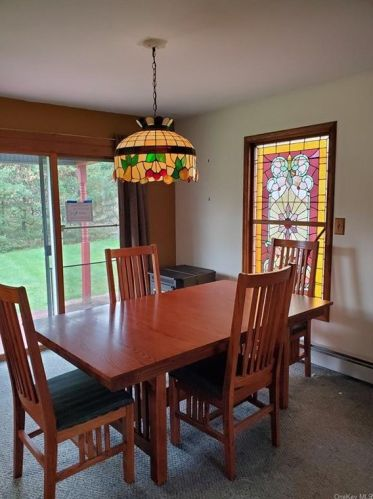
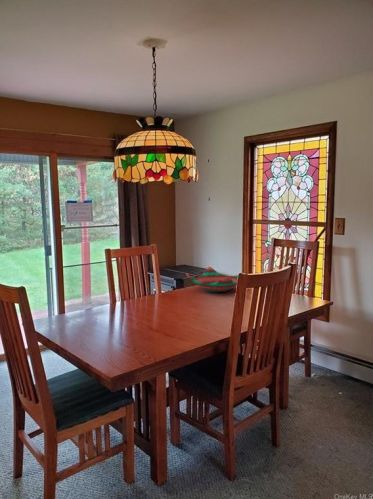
+ decorative bowl [185,266,249,293]
